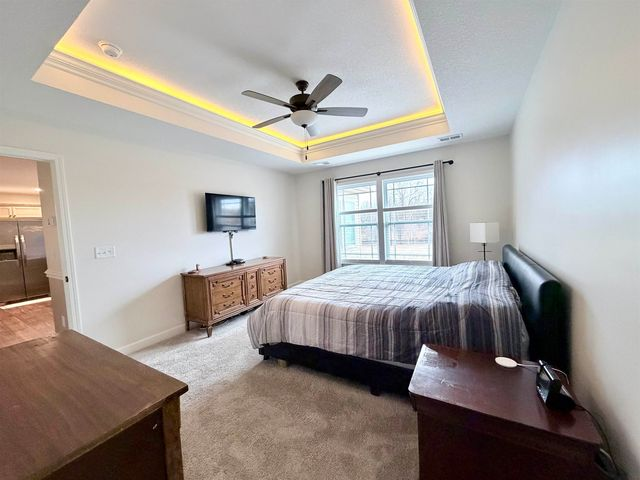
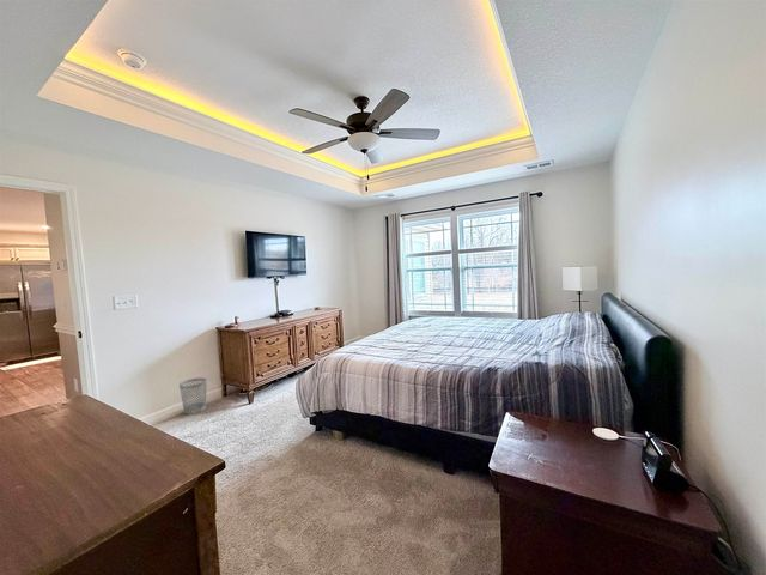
+ wastebasket [178,376,207,416]
